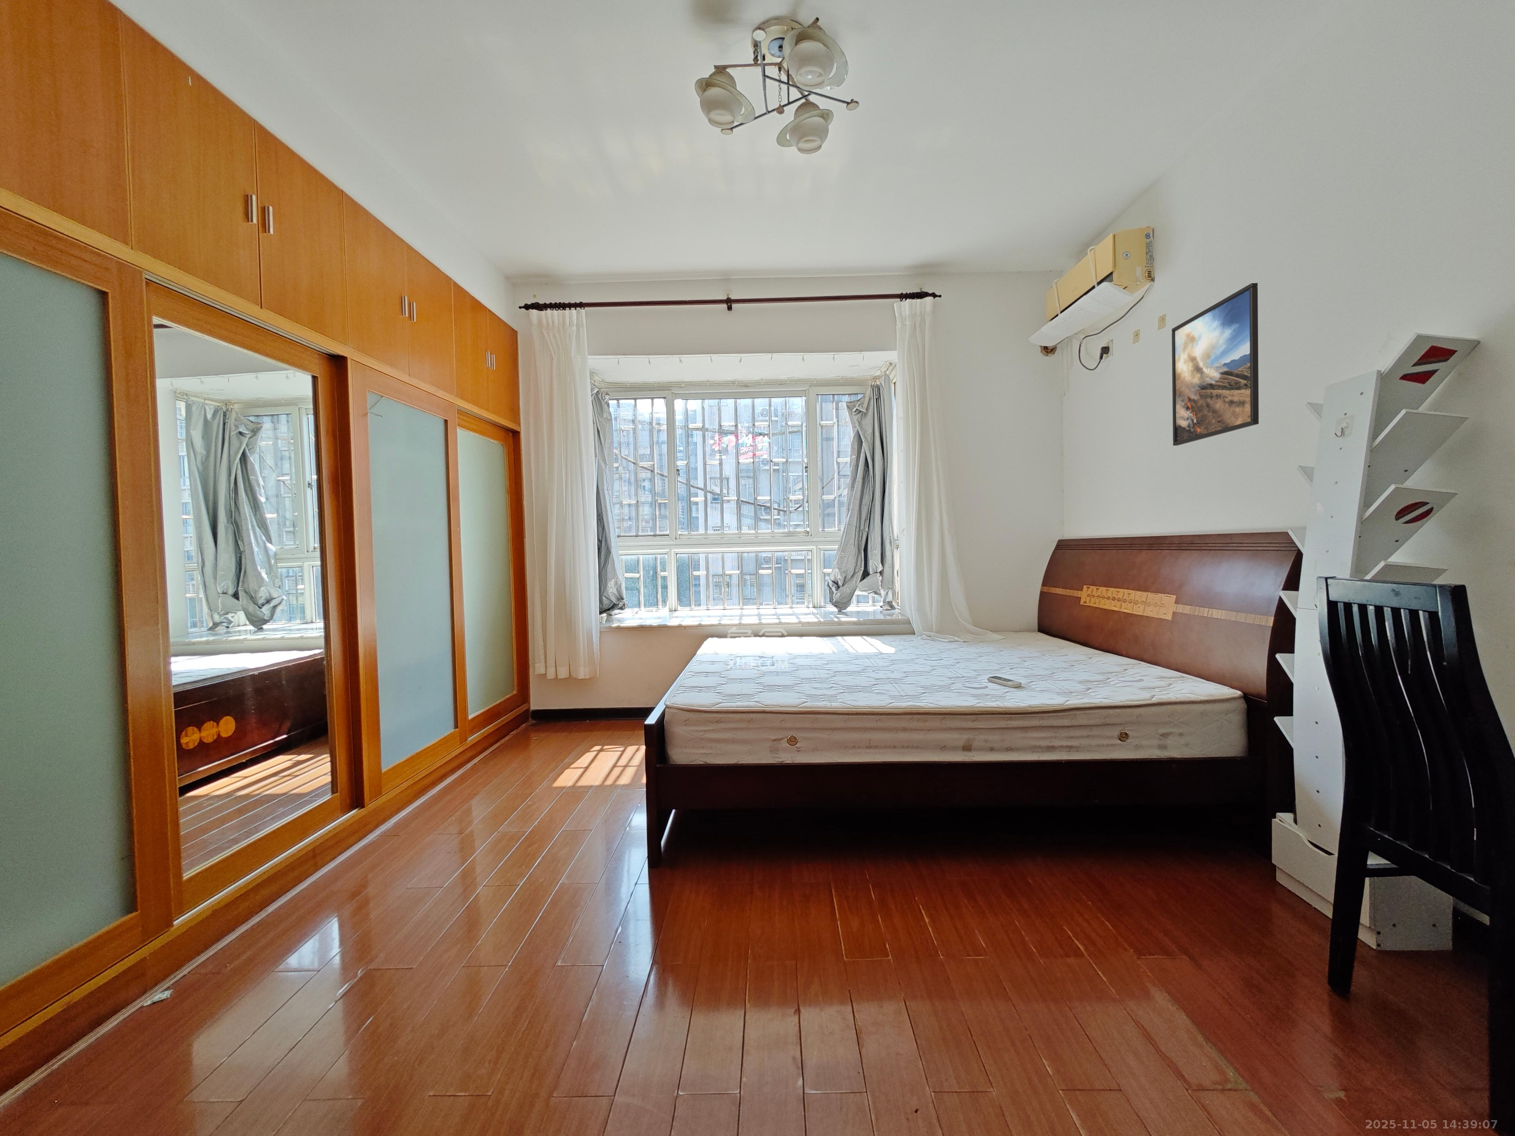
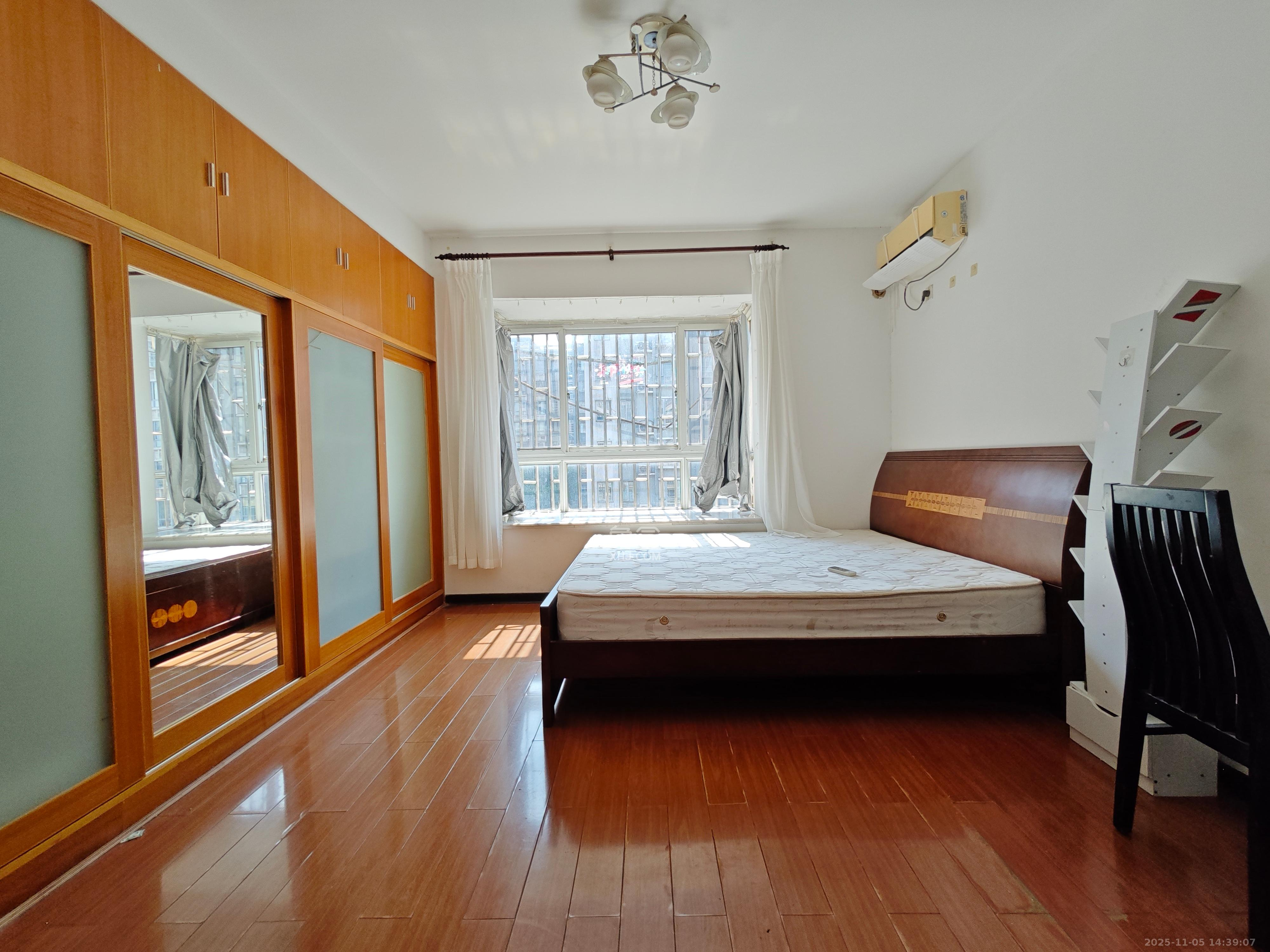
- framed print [1171,283,1259,446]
